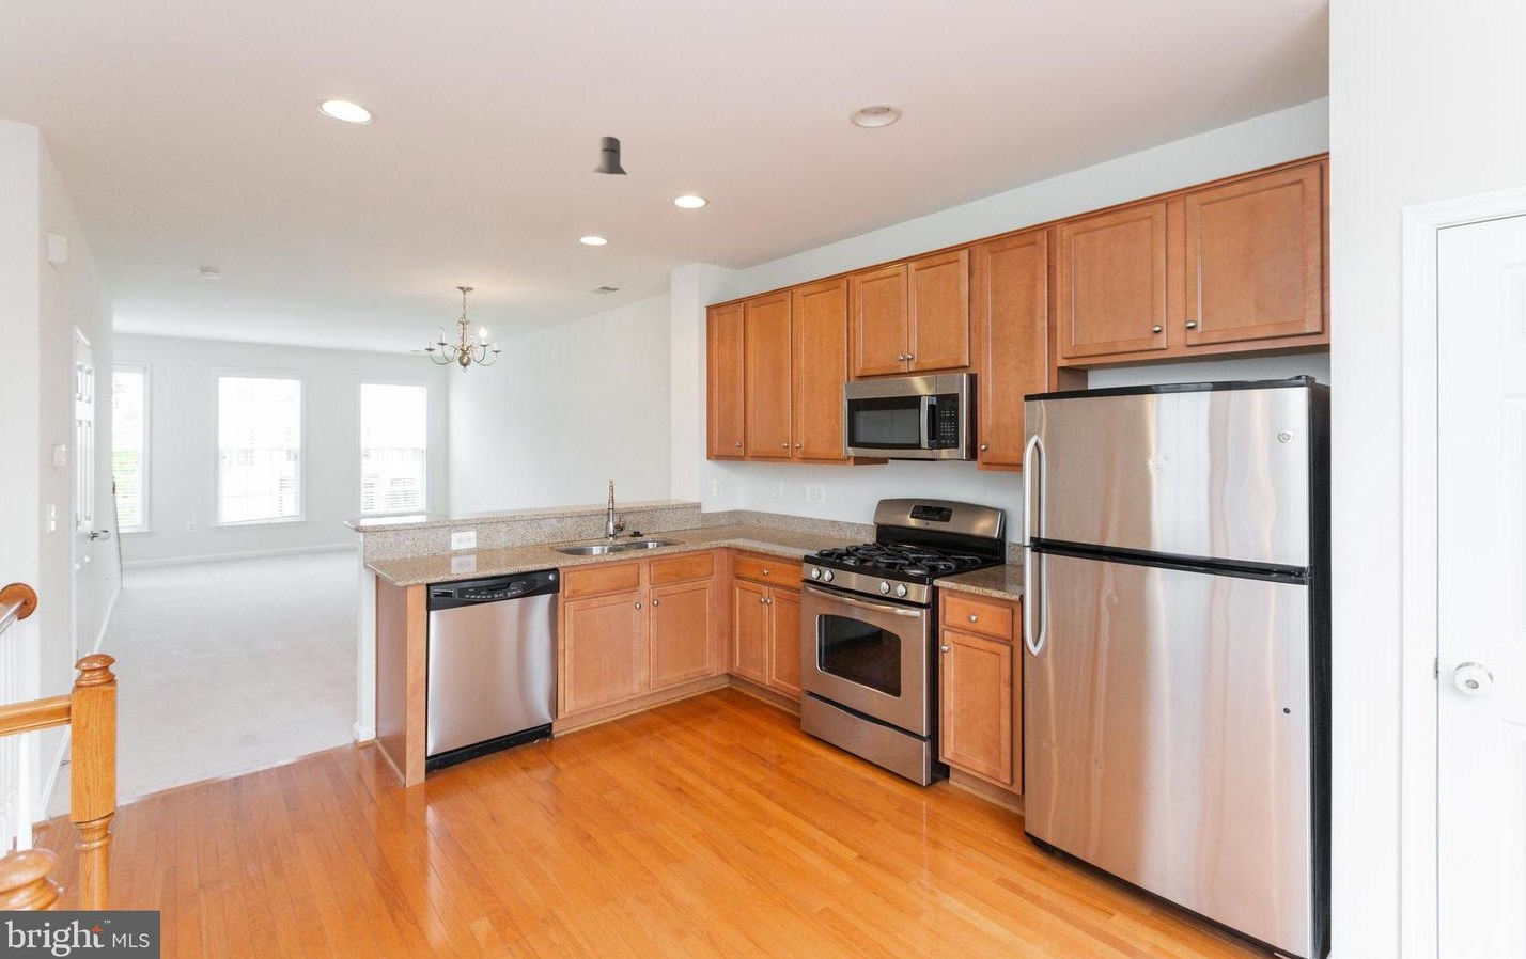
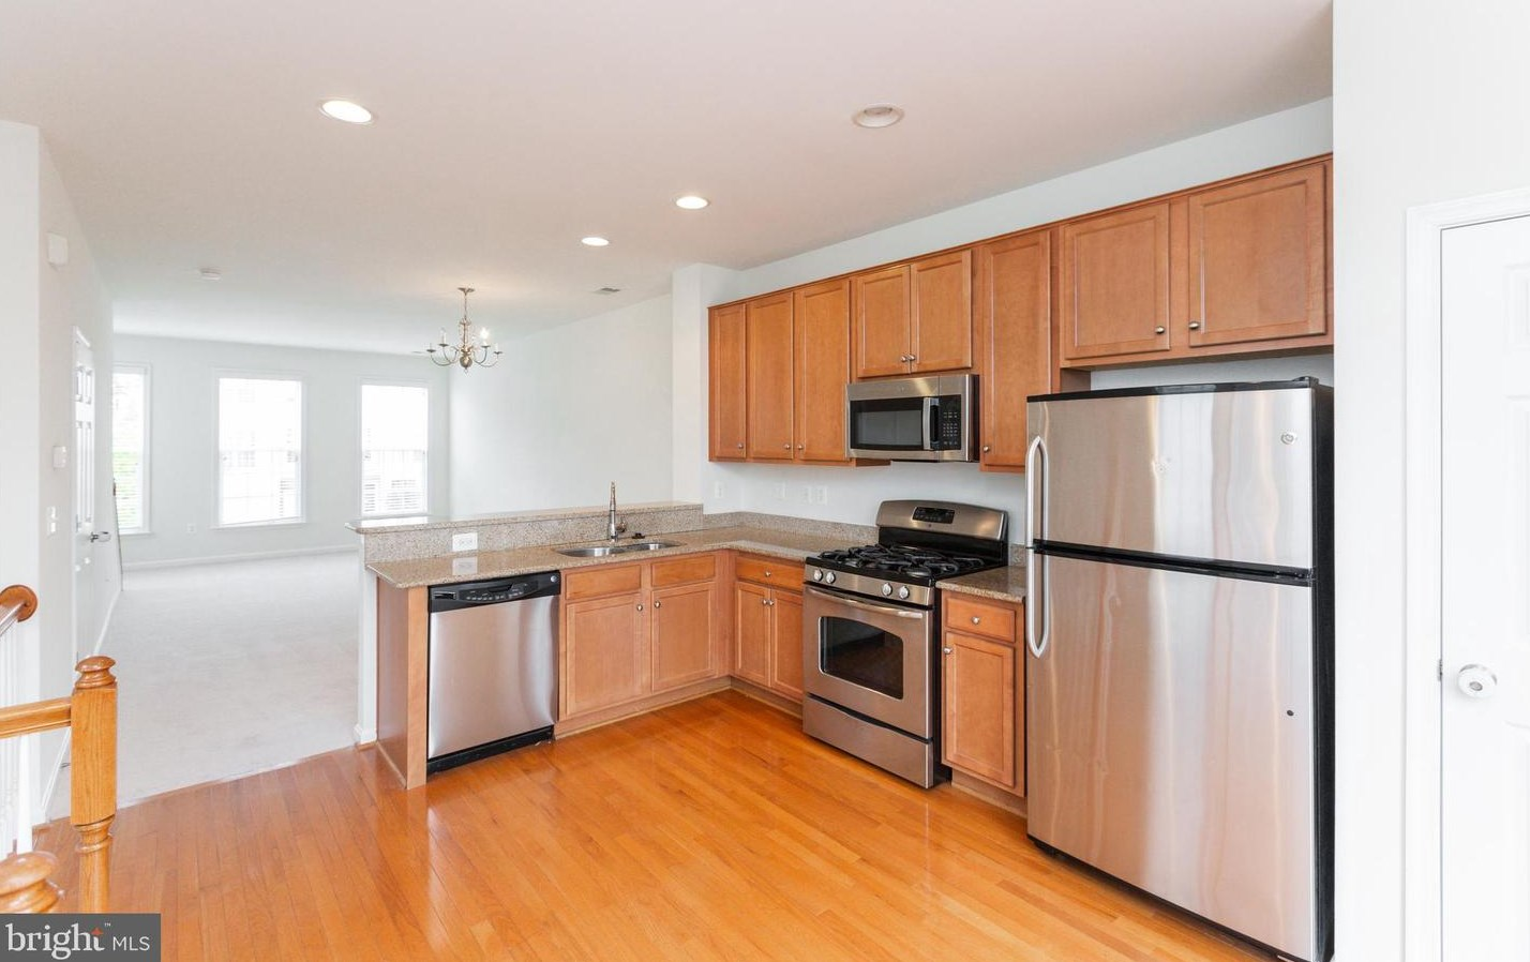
- knight helmet [591,136,629,176]
